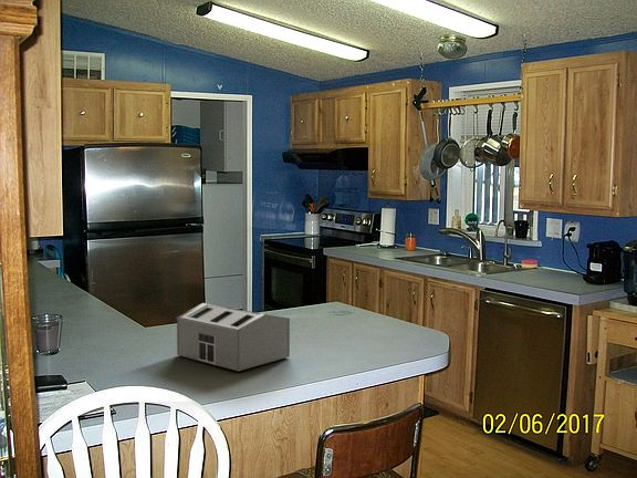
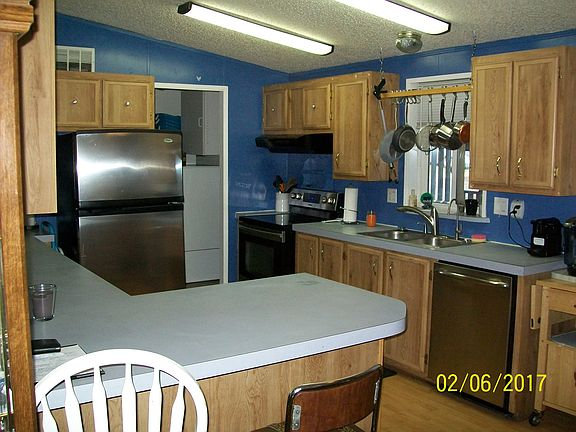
- toaster [176,302,291,373]
